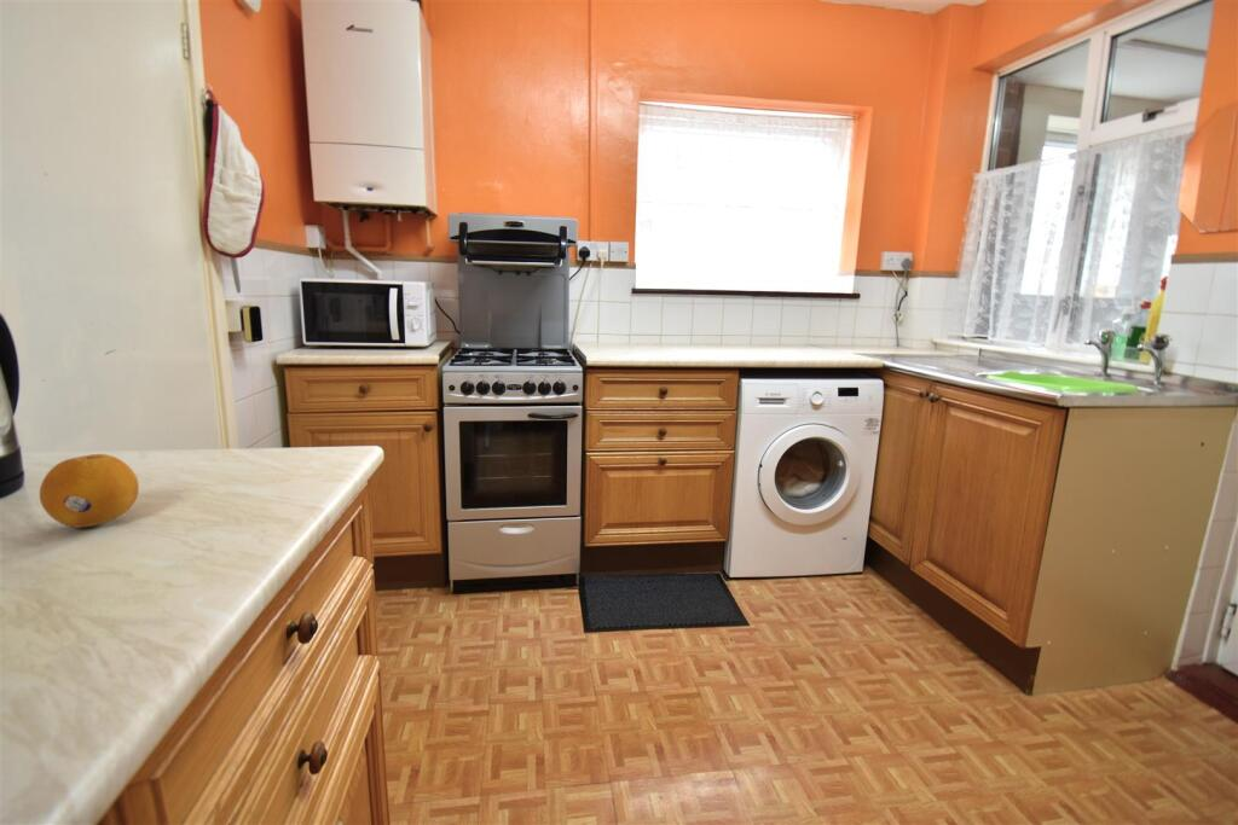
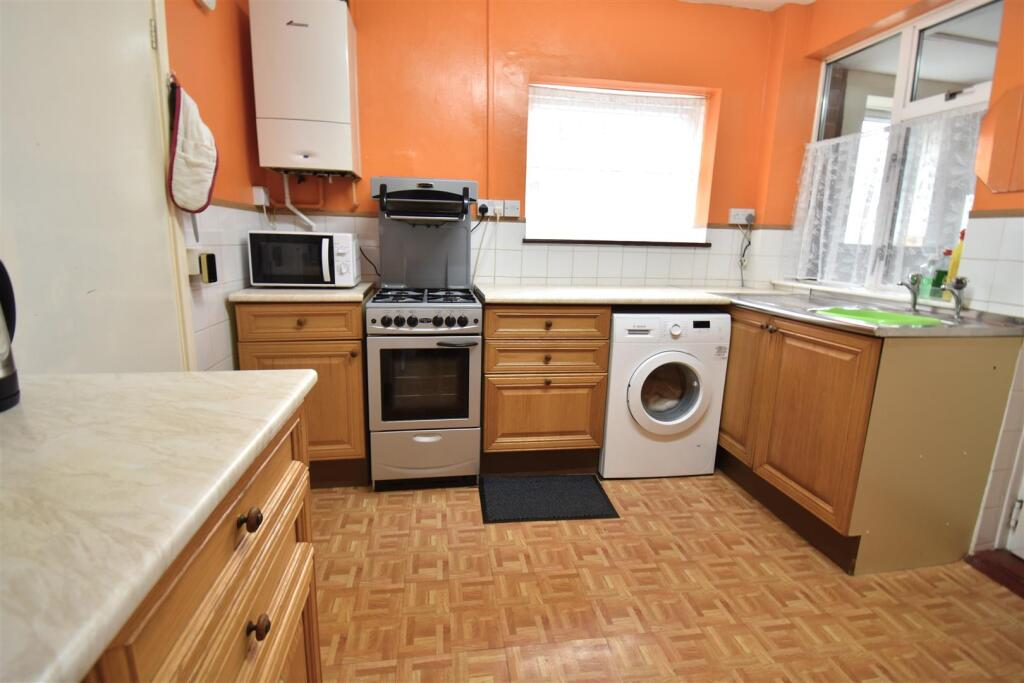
- fruit [39,453,140,529]
